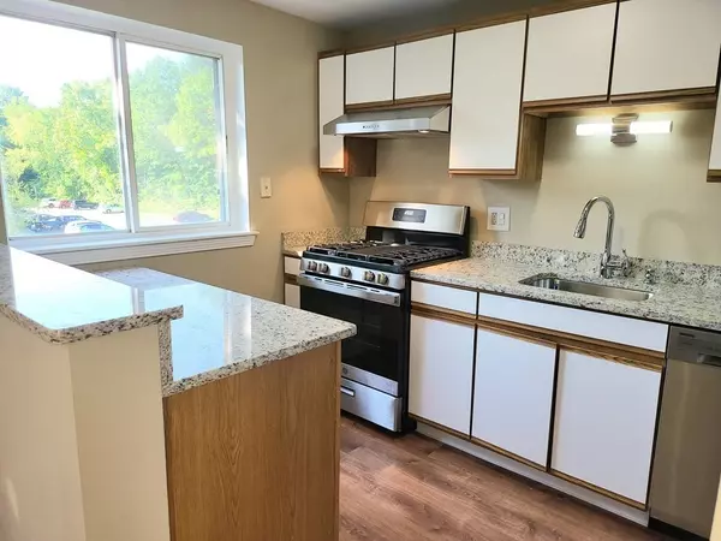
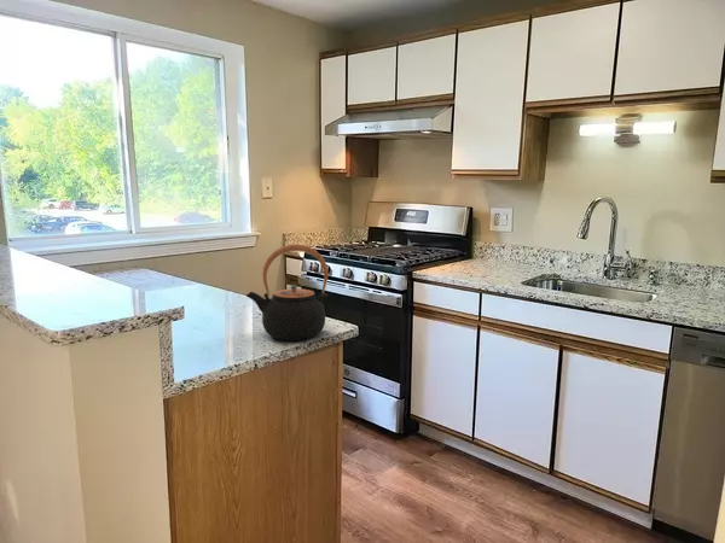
+ teapot [245,244,329,341]
